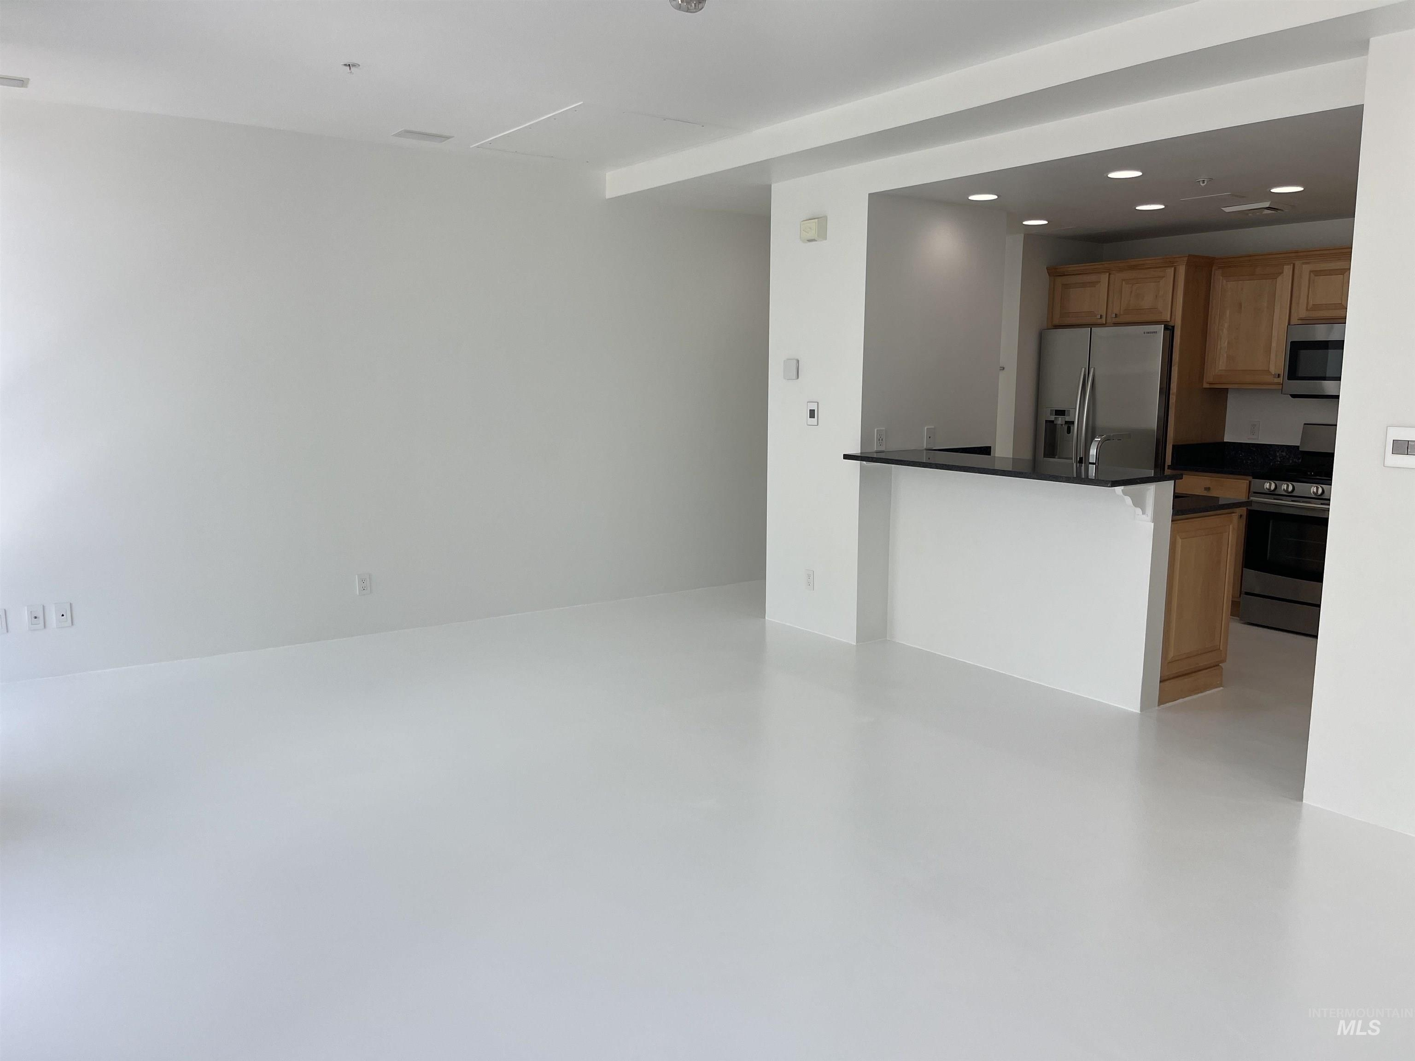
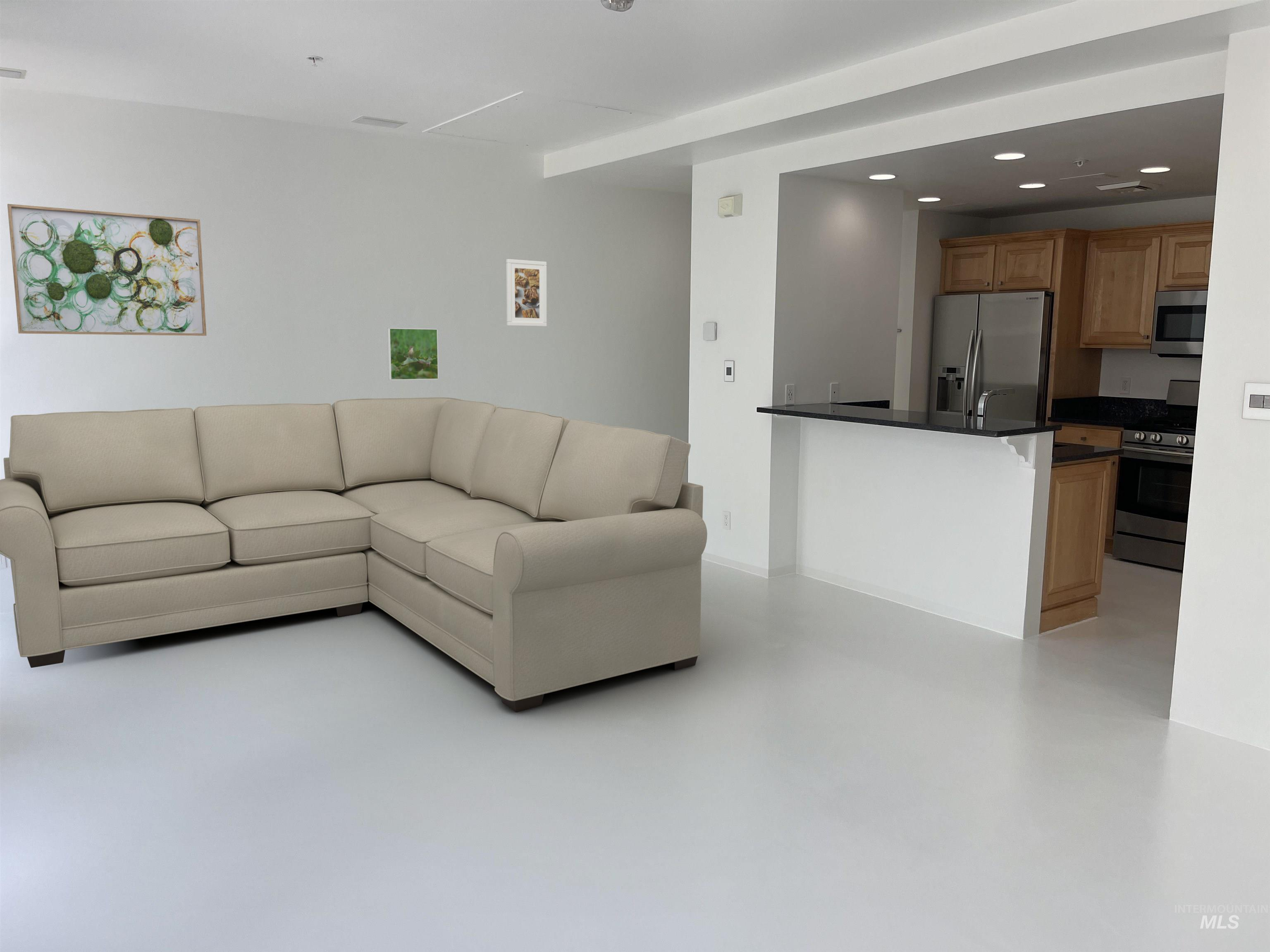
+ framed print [387,328,439,381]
+ wall art [7,203,207,336]
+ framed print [506,259,547,327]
+ sofa [0,397,708,713]
